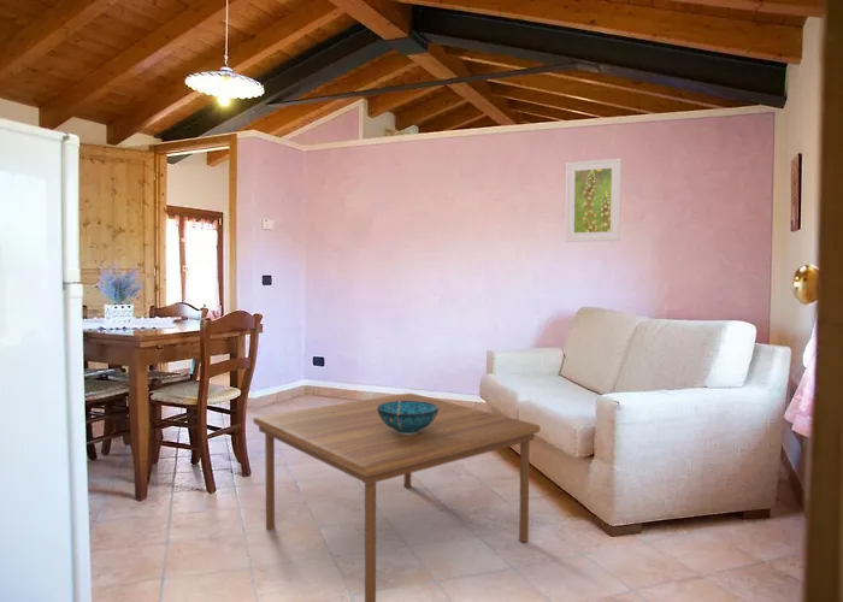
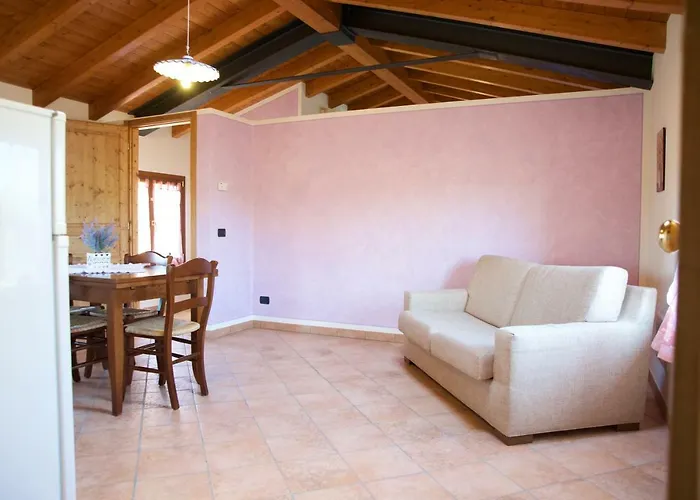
- decorative bowl [377,401,438,435]
- coffee table [252,393,542,602]
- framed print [564,158,623,243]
